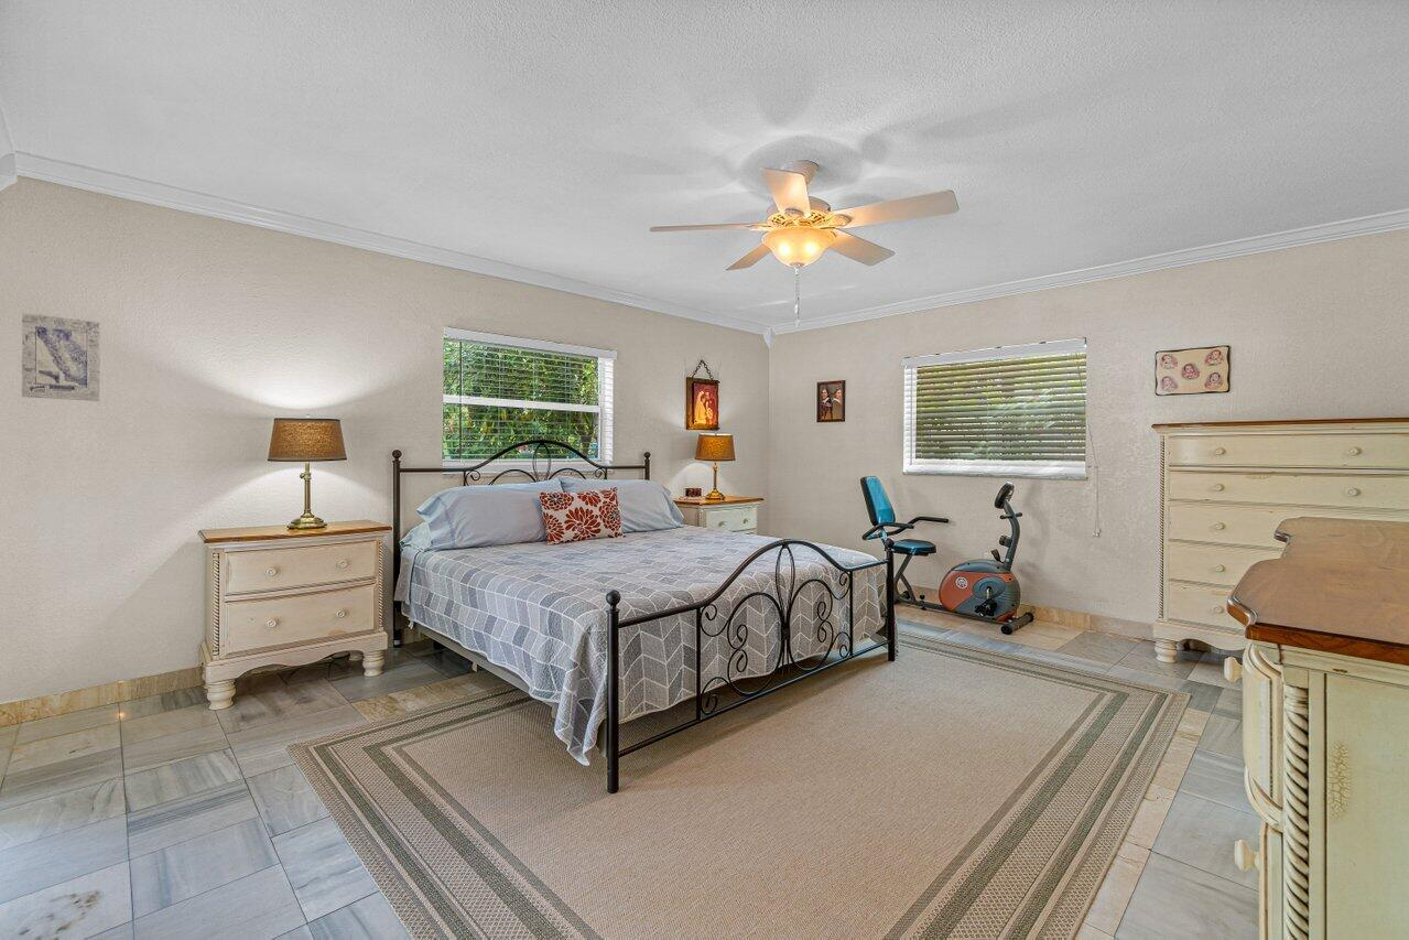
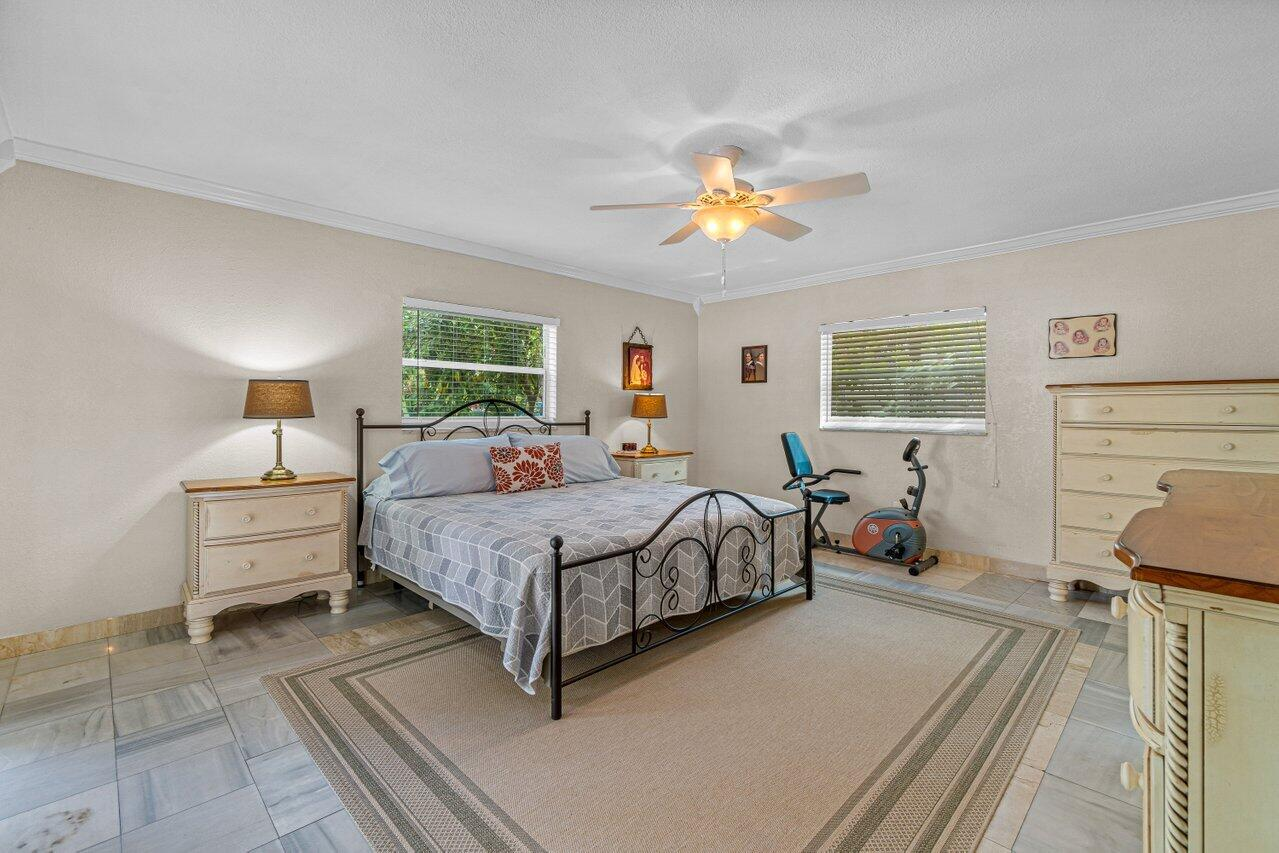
- wall art [21,312,101,402]
